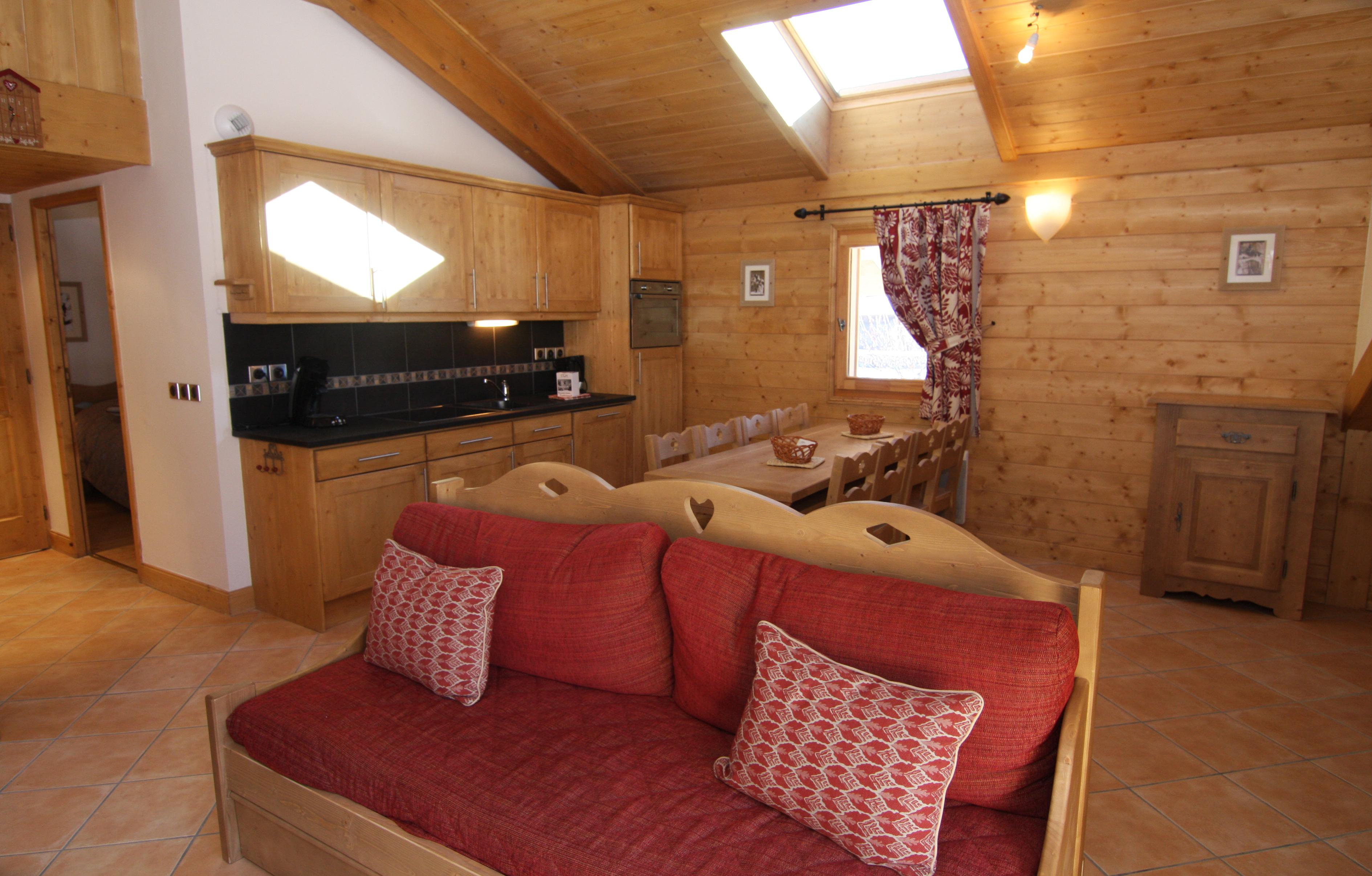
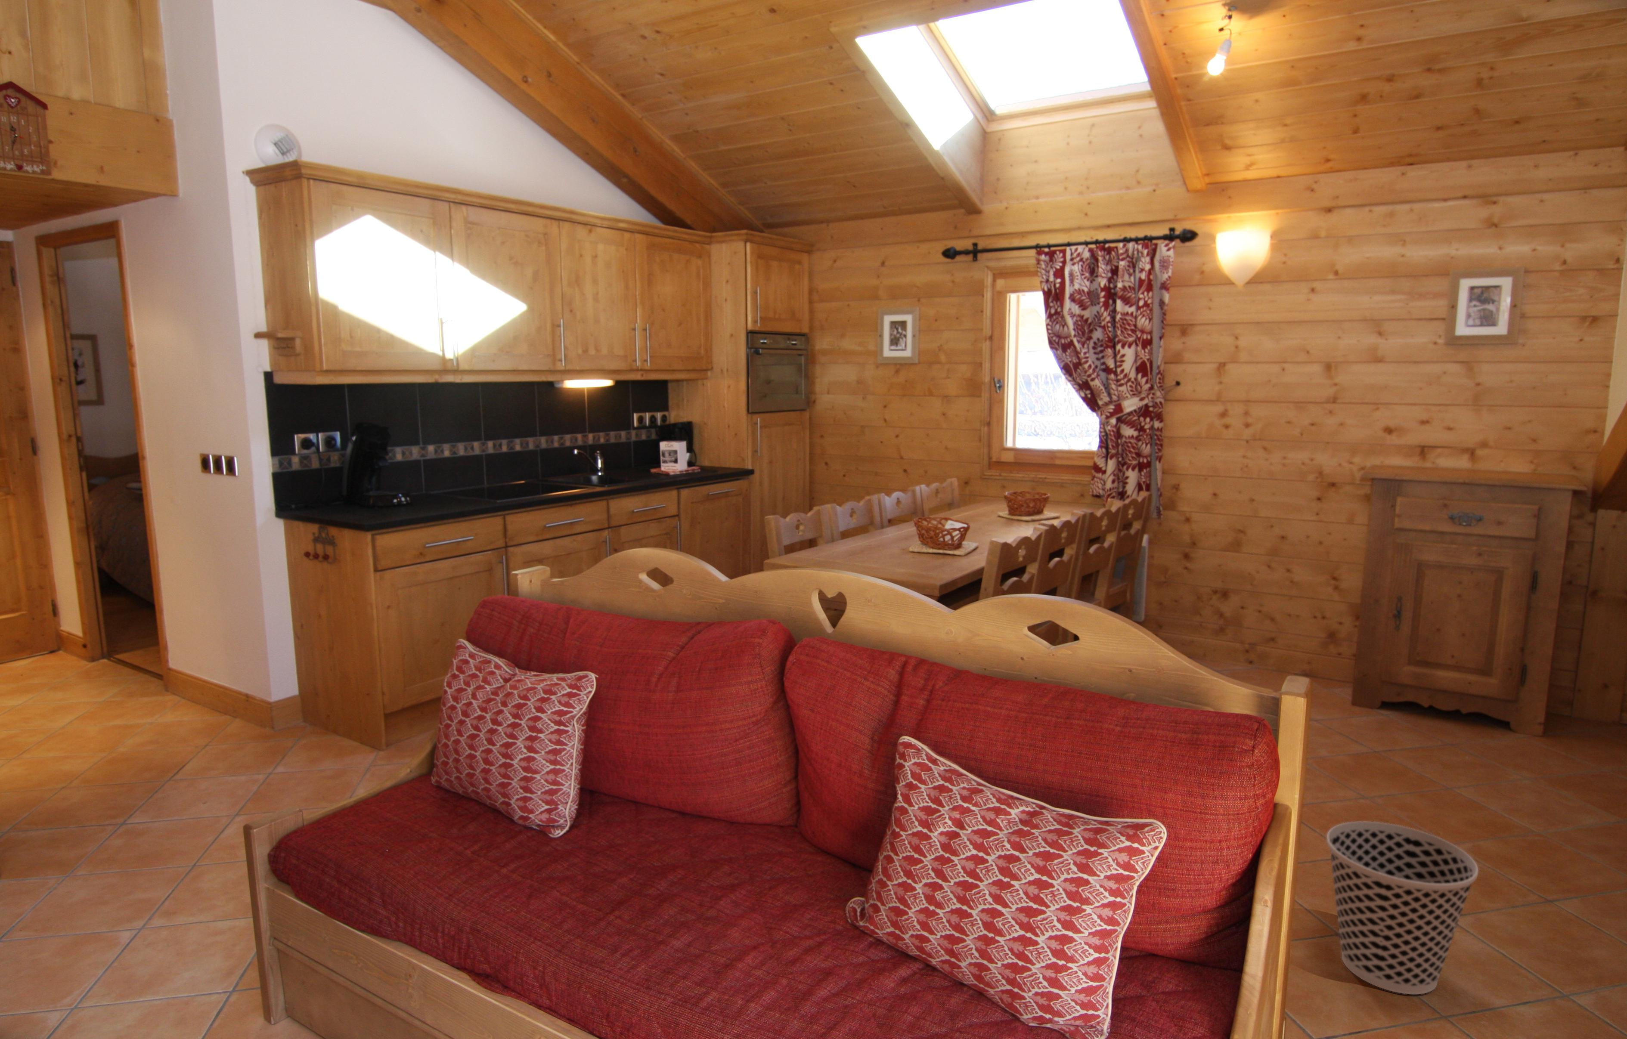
+ wastebasket [1326,821,1479,995]
